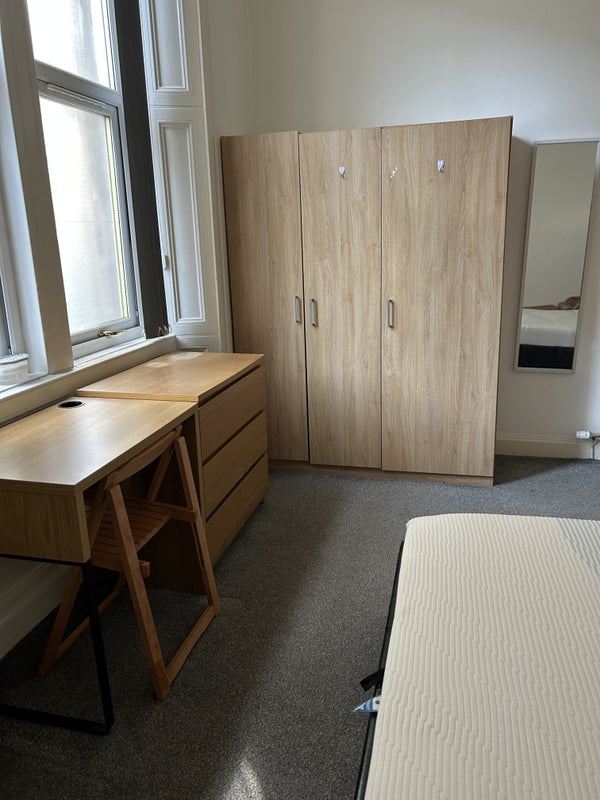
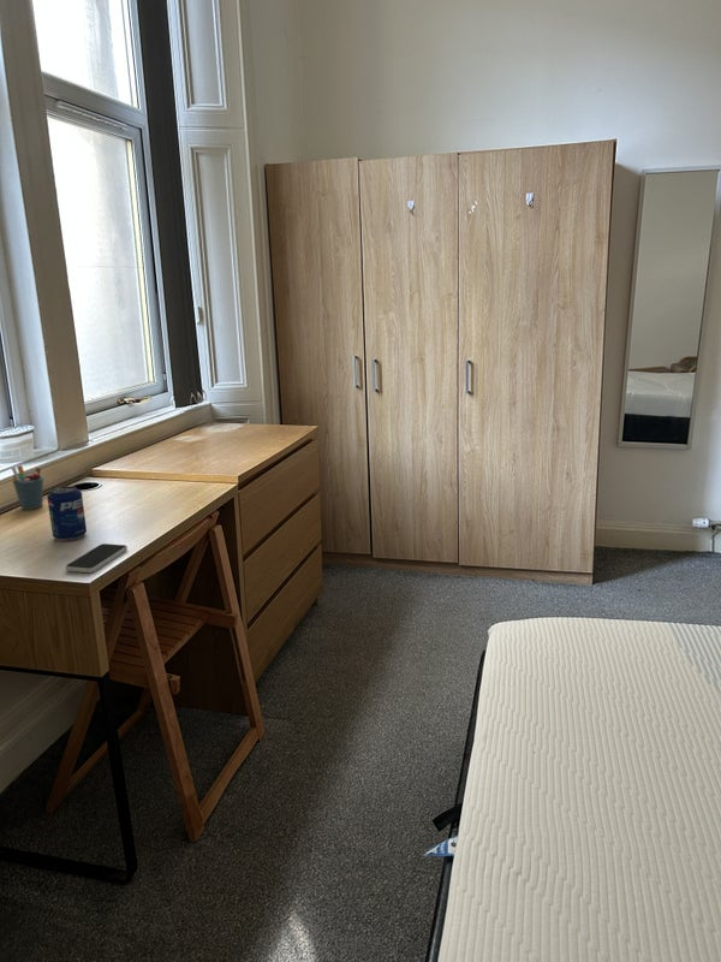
+ smartphone [64,542,129,574]
+ pen holder [10,464,44,511]
+ beverage can [46,485,88,542]
